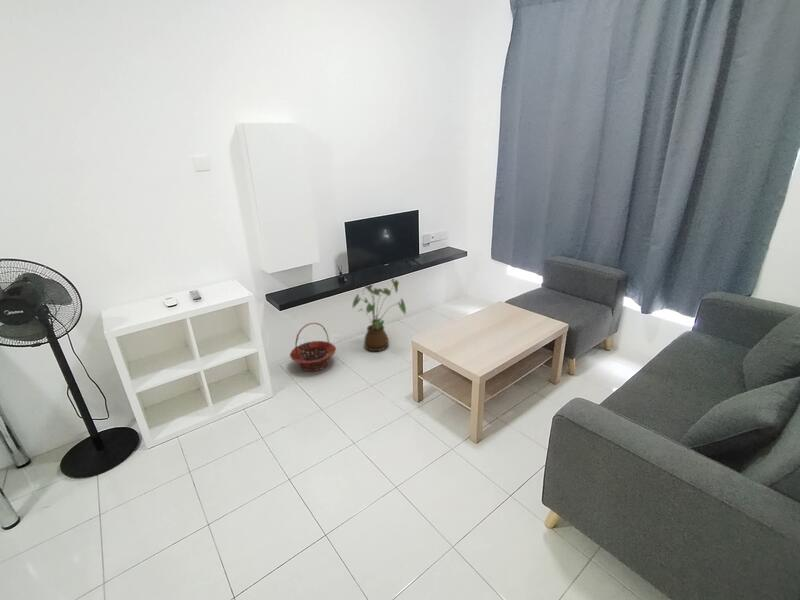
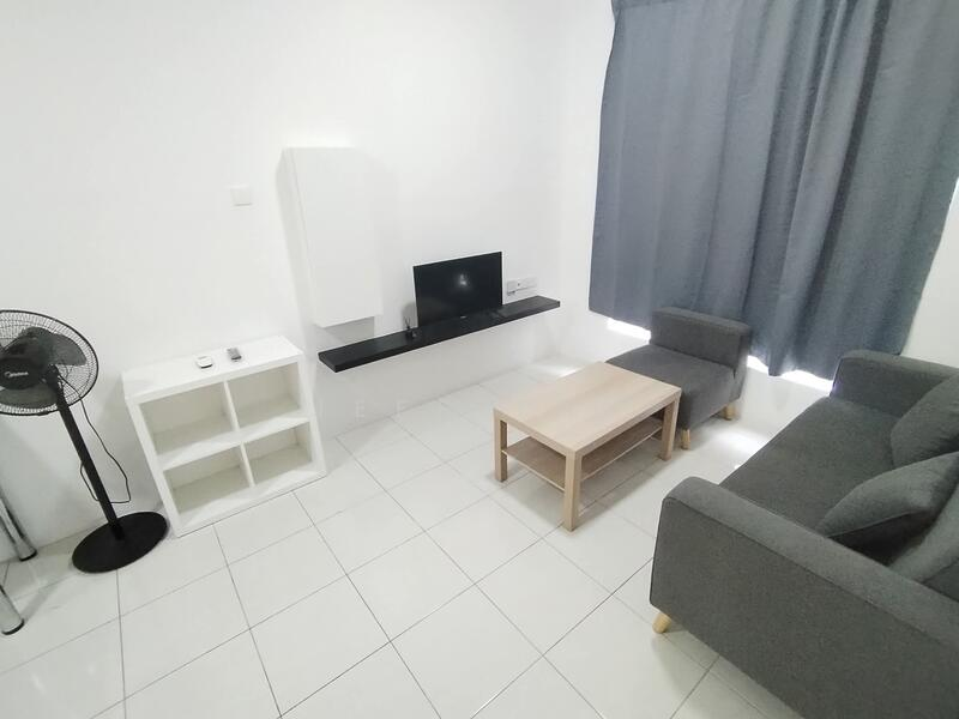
- basket [289,322,337,373]
- house plant [351,277,407,352]
